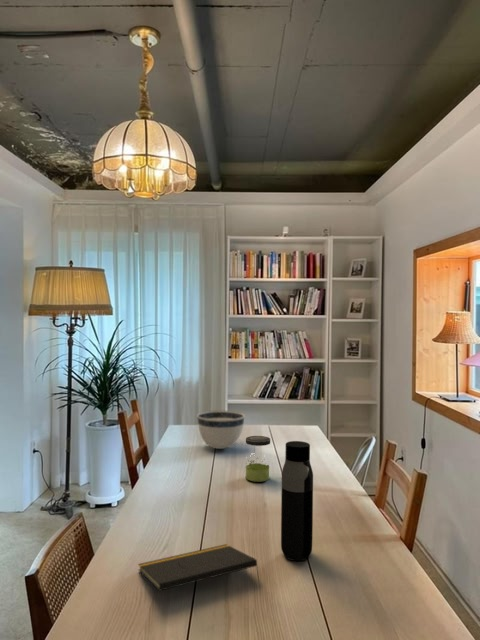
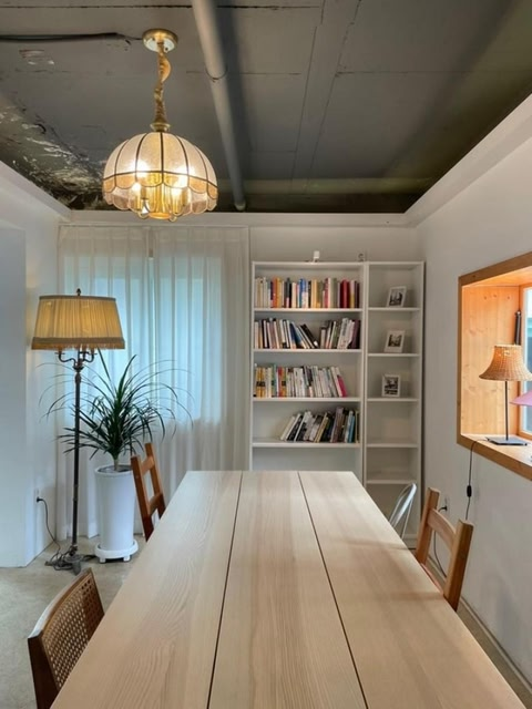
- jar [245,435,271,483]
- water bottle [280,440,314,562]
- notepad [137,543,260,592]
- bowl [196,409,246,450]
